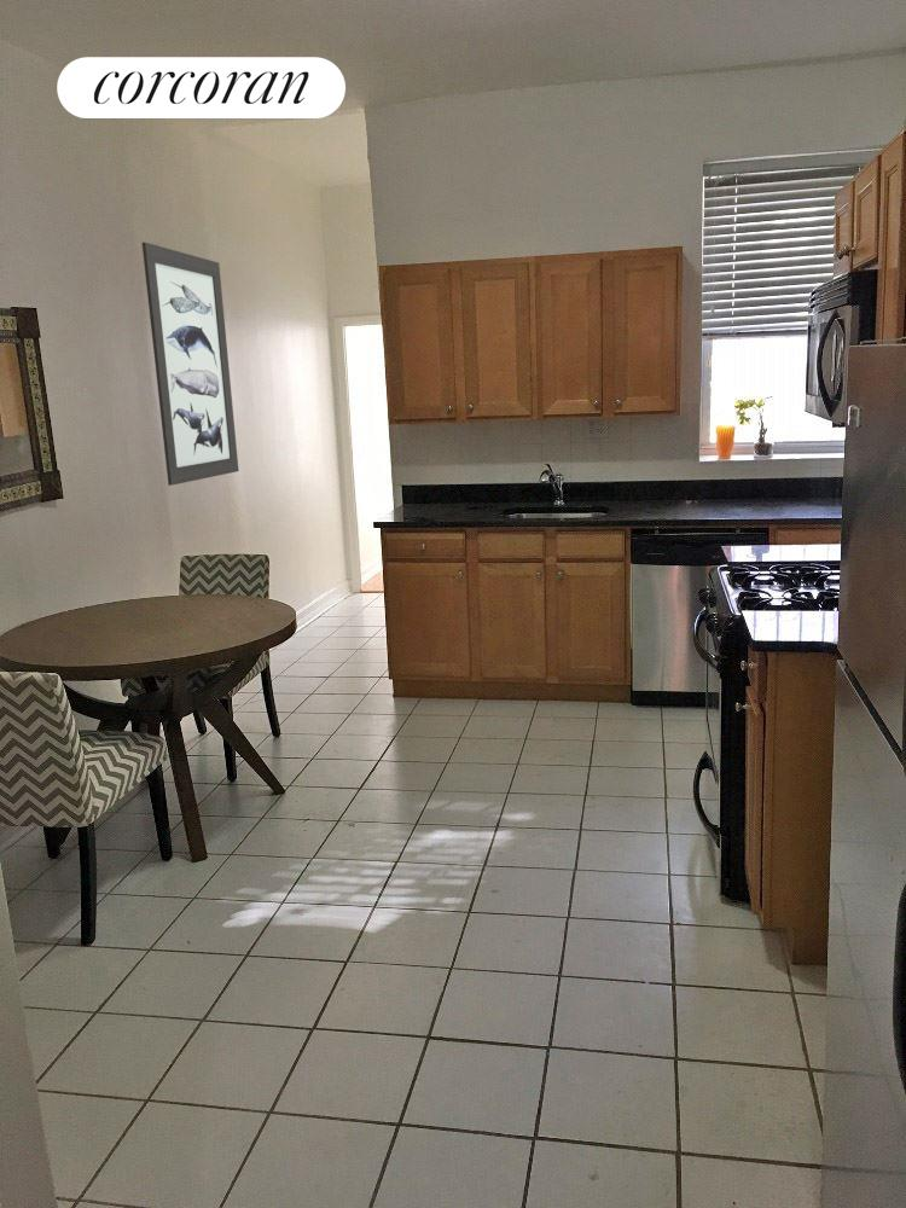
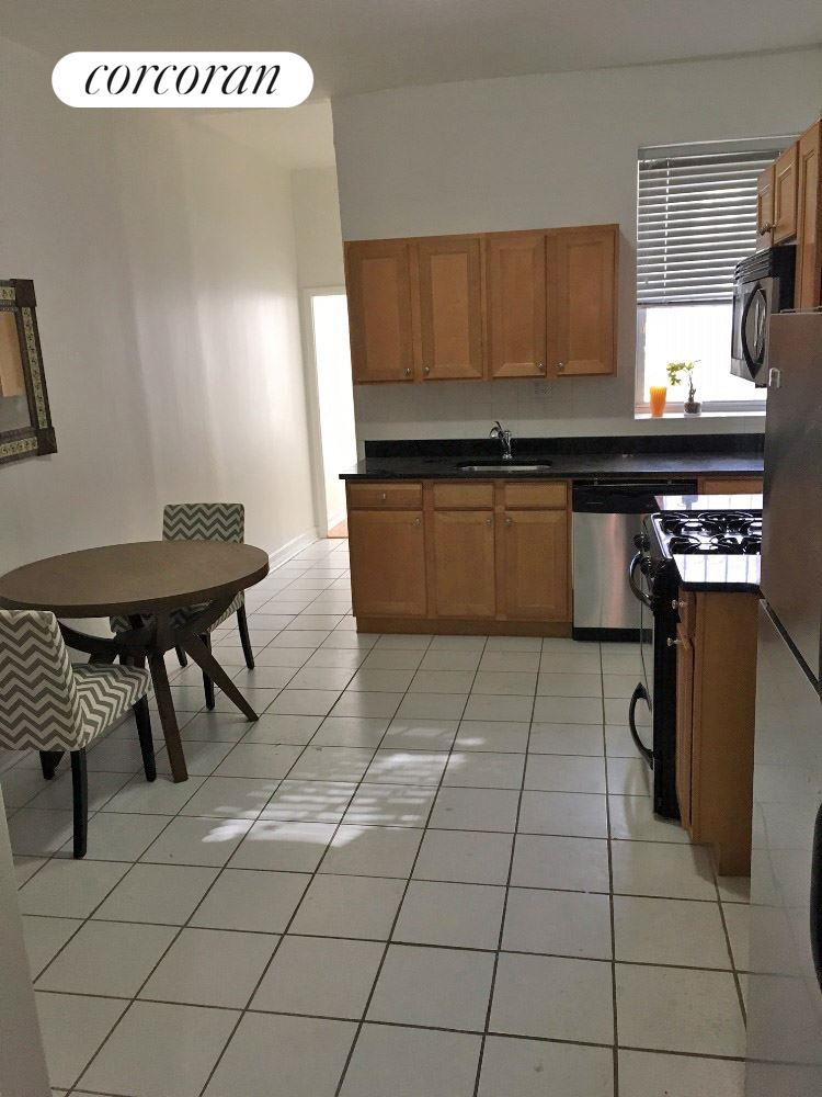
- wall art [141,242,240,487]
